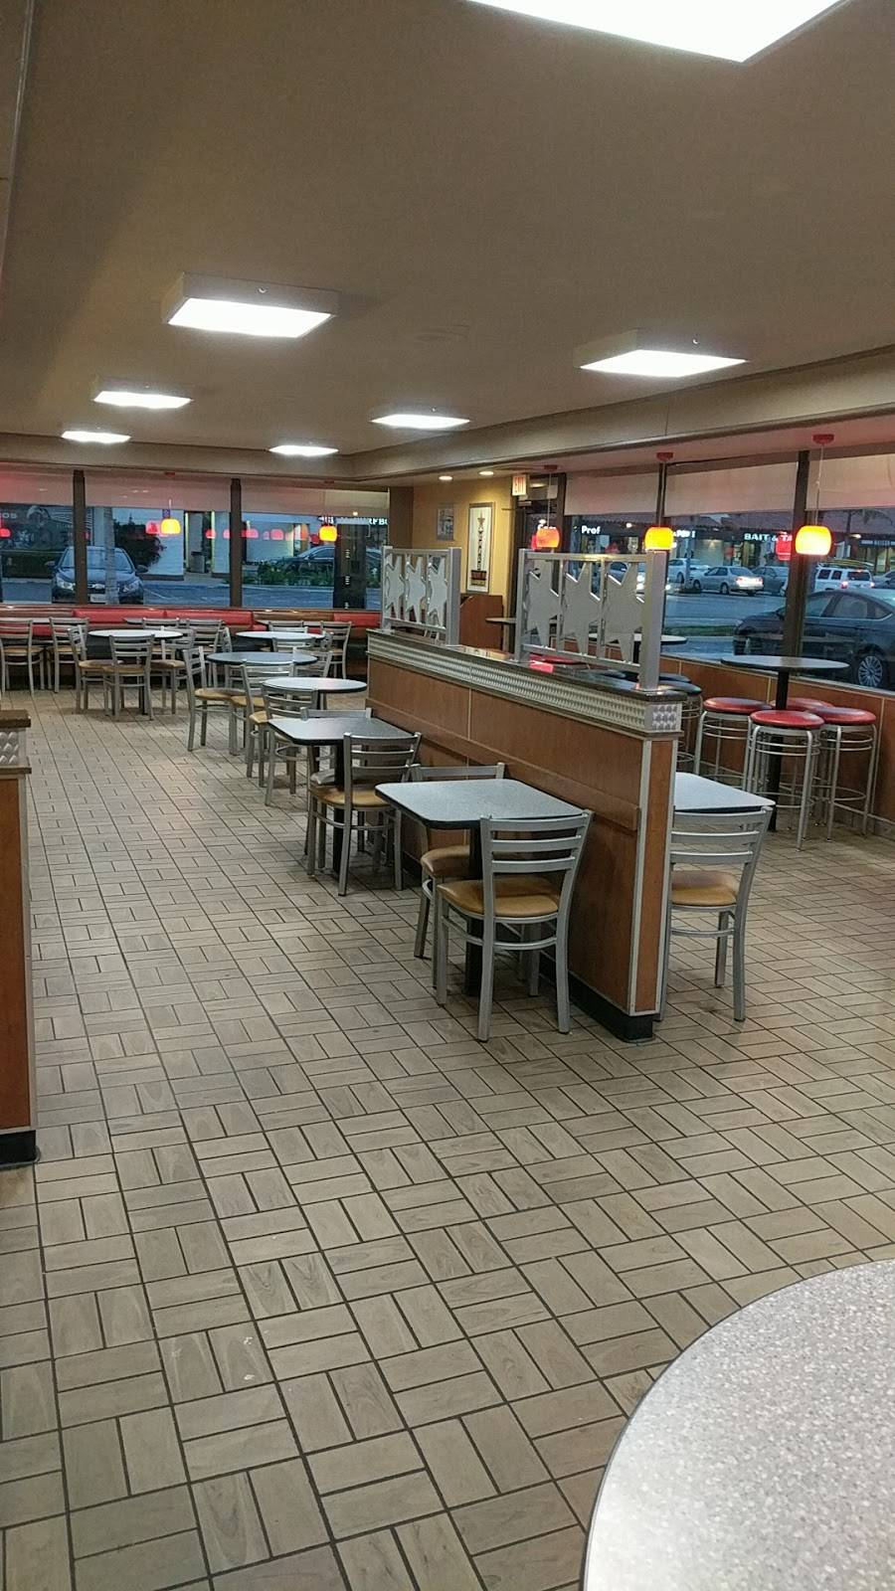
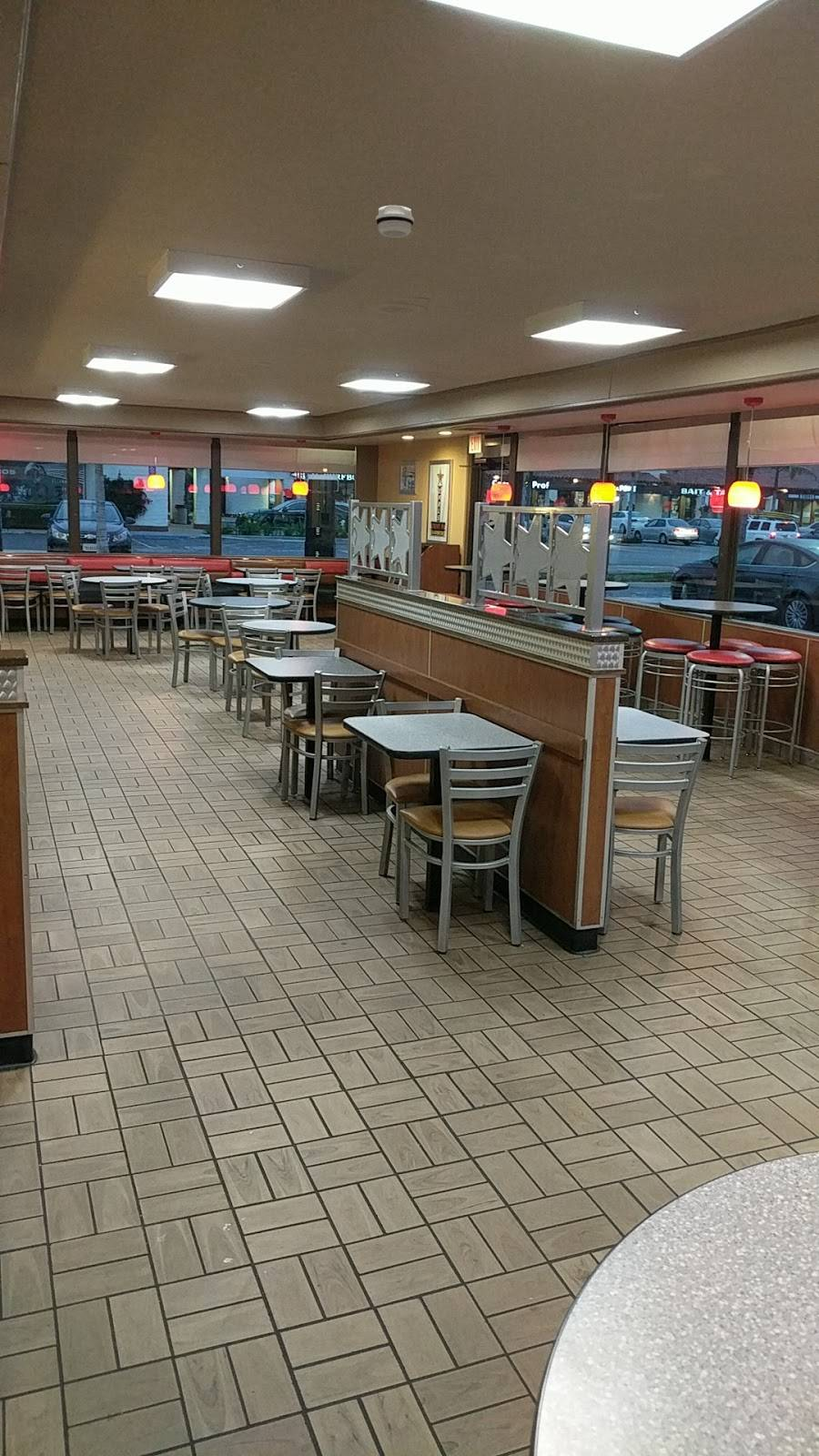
+ smoke detector [375,205,415,238]
